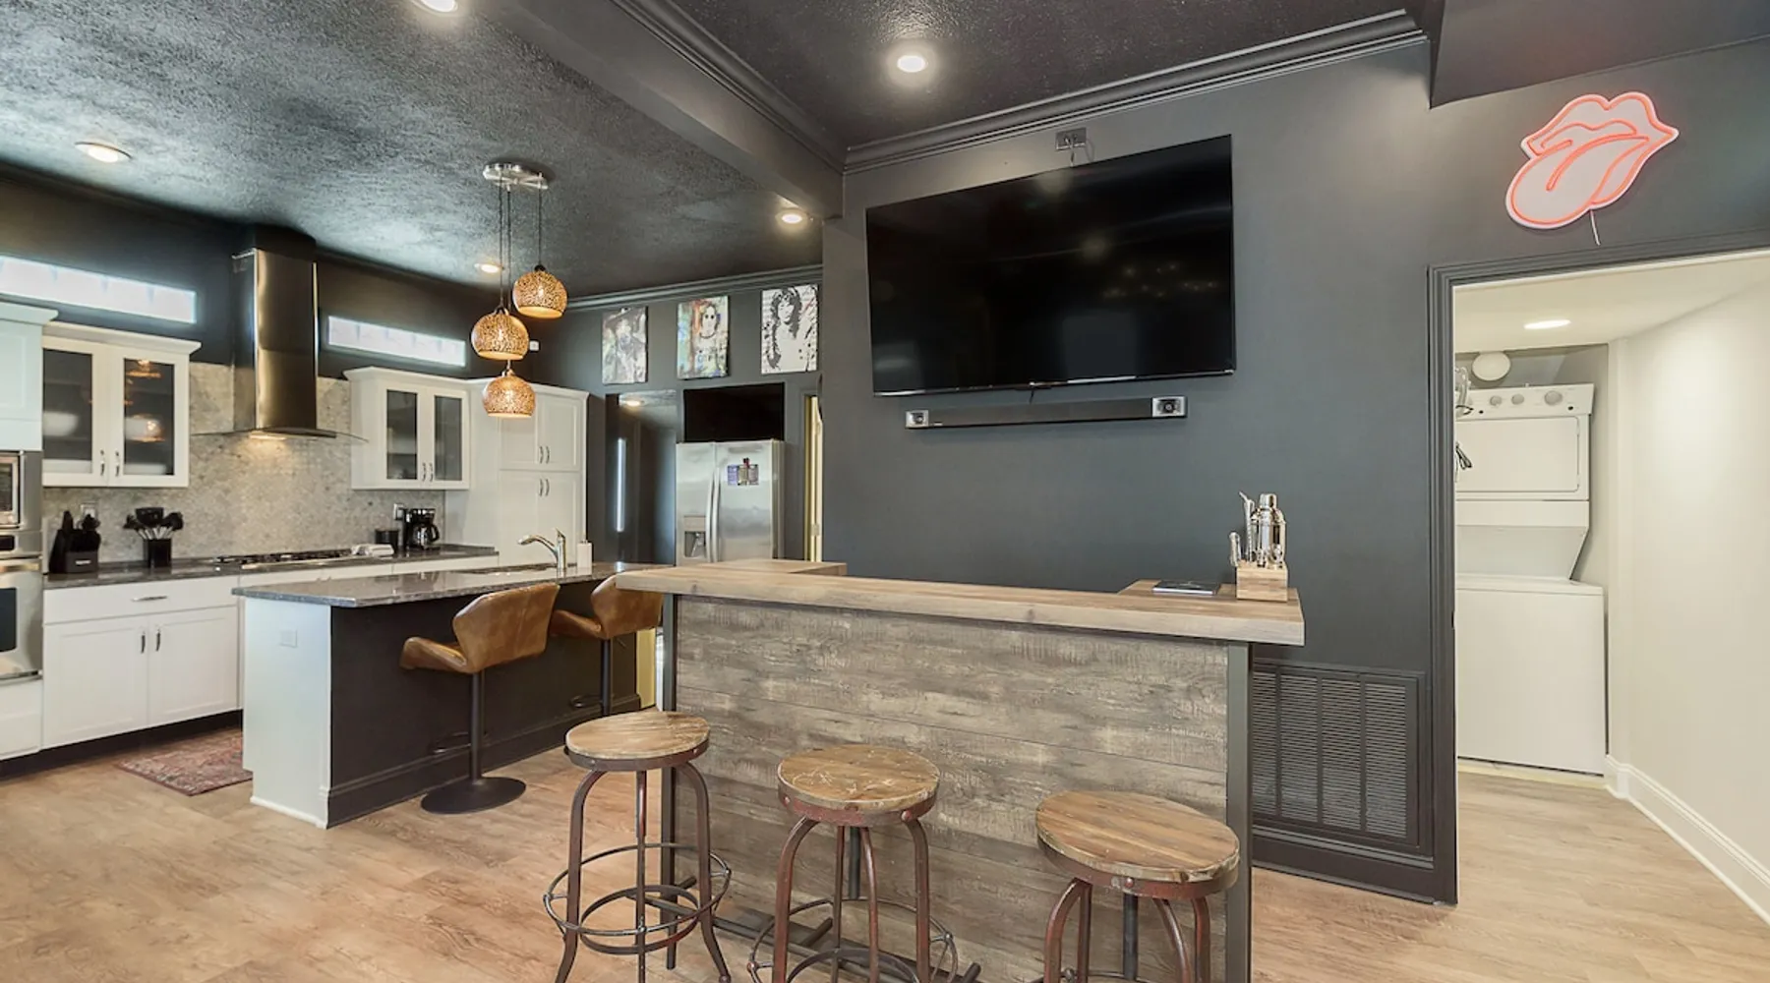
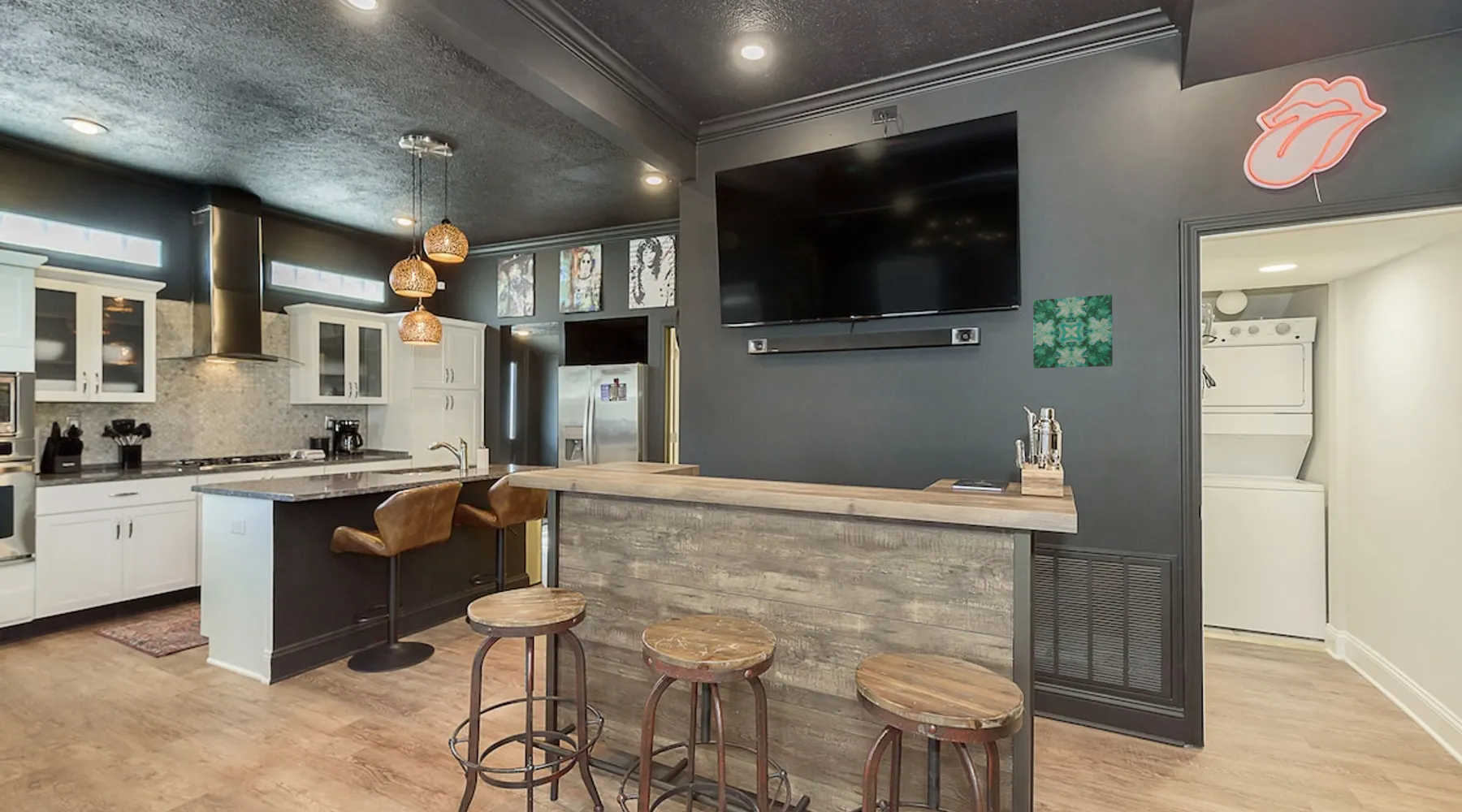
+ wall art [1032,294,1114,369]
